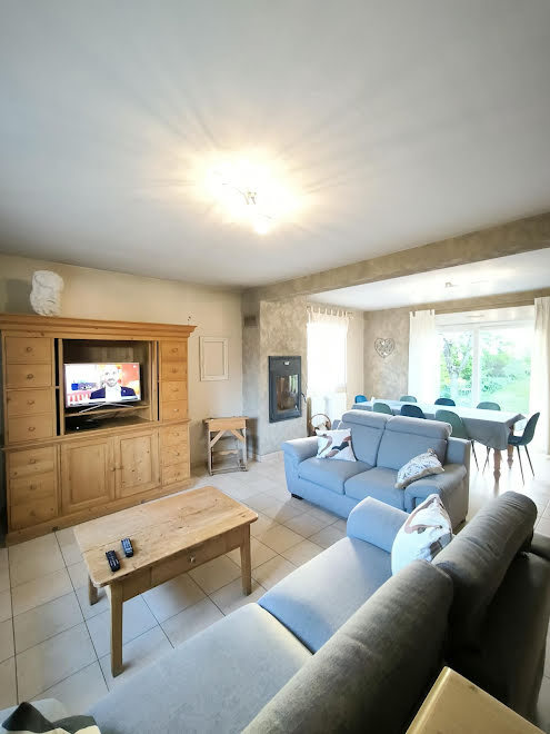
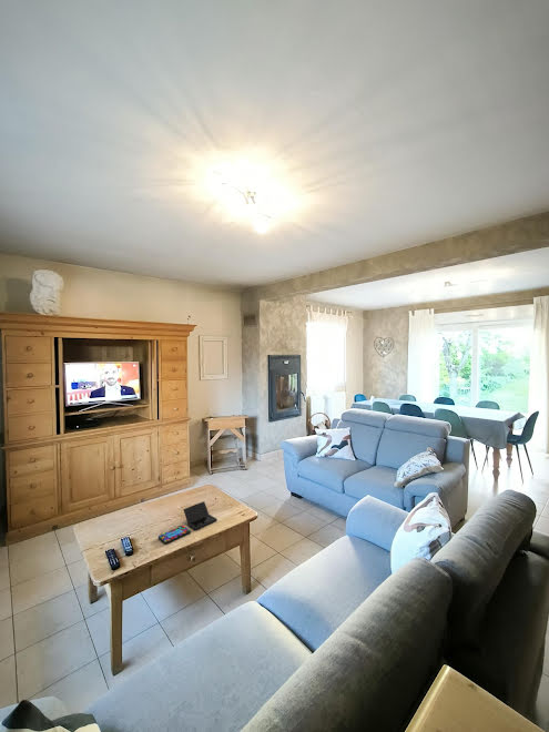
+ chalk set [157,500,218,546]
